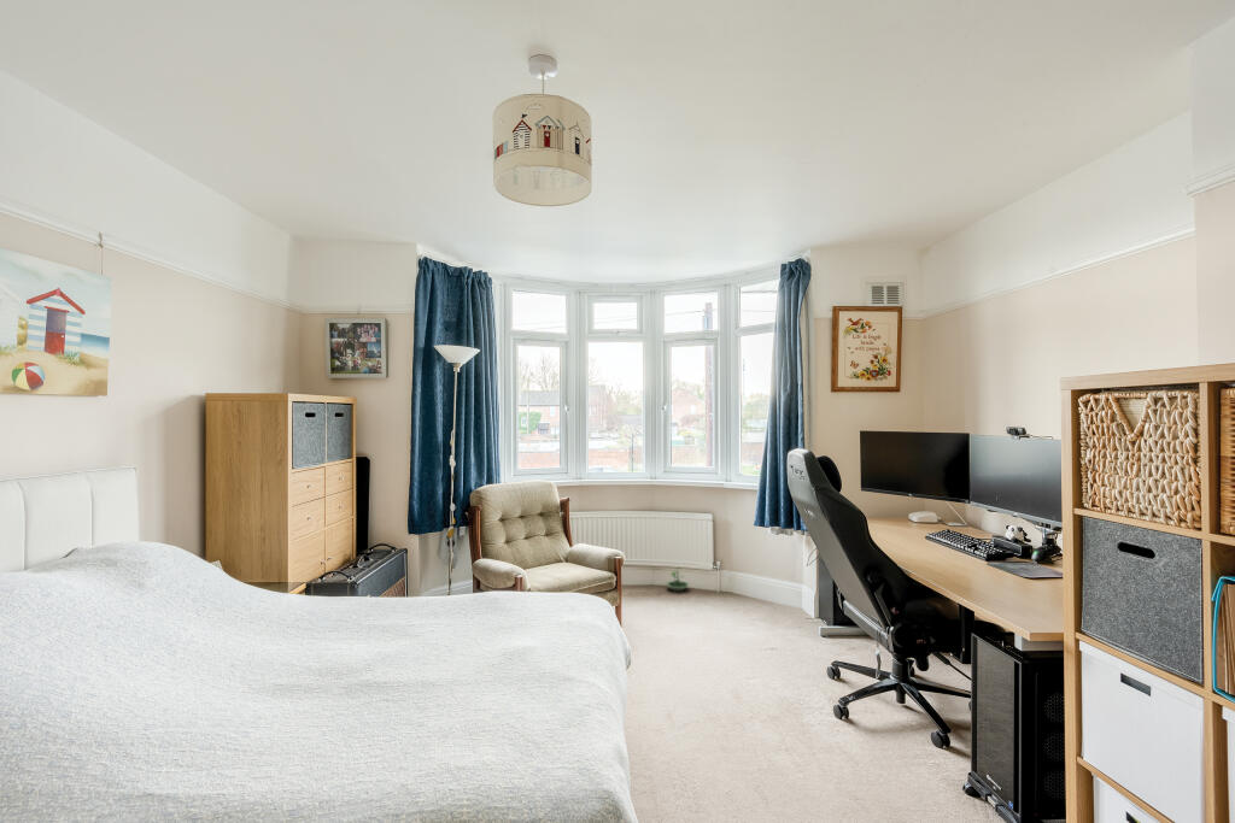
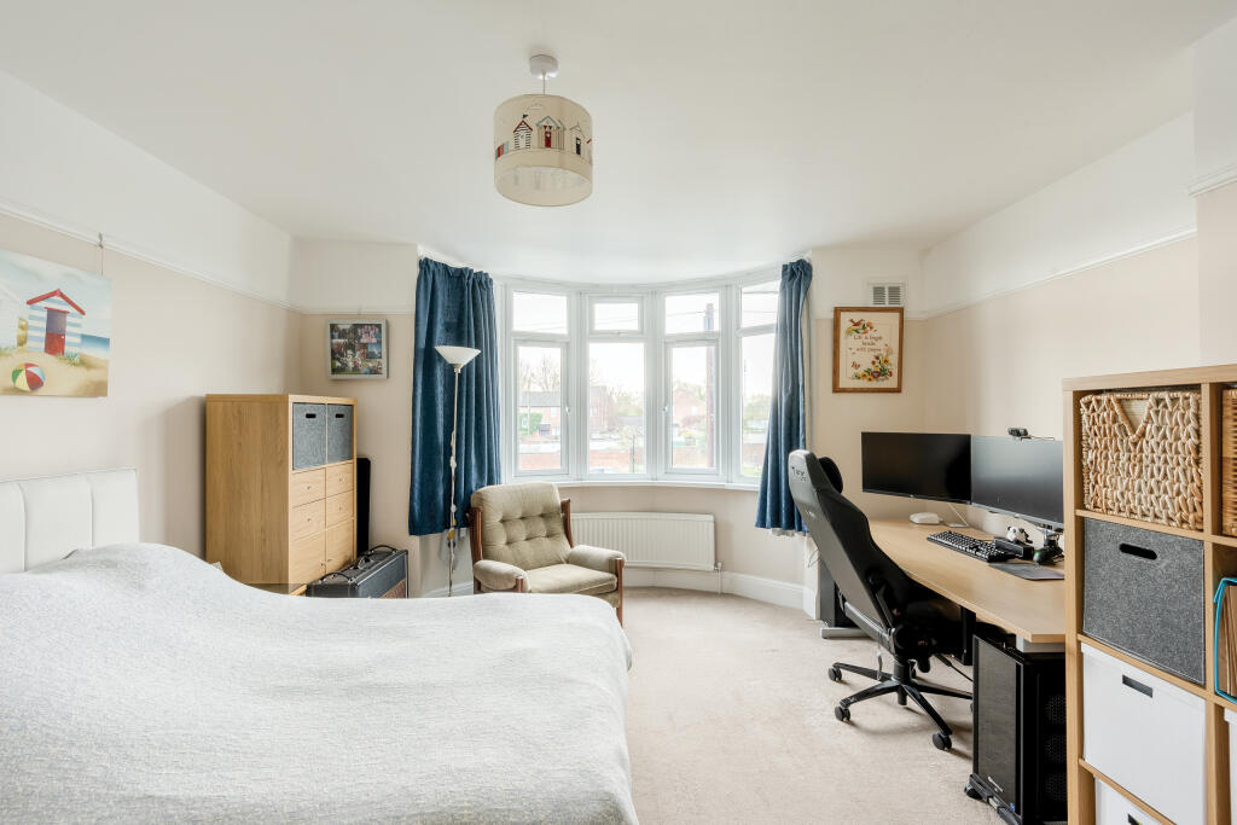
- terrarium [665,566,690,593]
